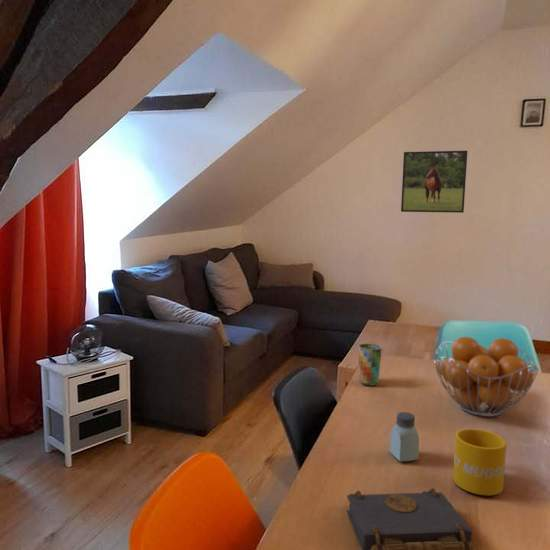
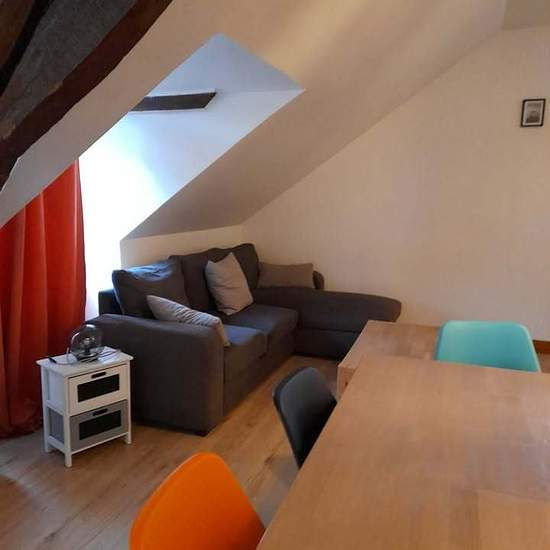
- book [346,487,475,550]
- cup [358,343,383,386]
- mug [452,428,507,496]
- fruit basket [432,336,539,418]
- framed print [400,150,468,214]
- saltshaker [389,411,420,462]
